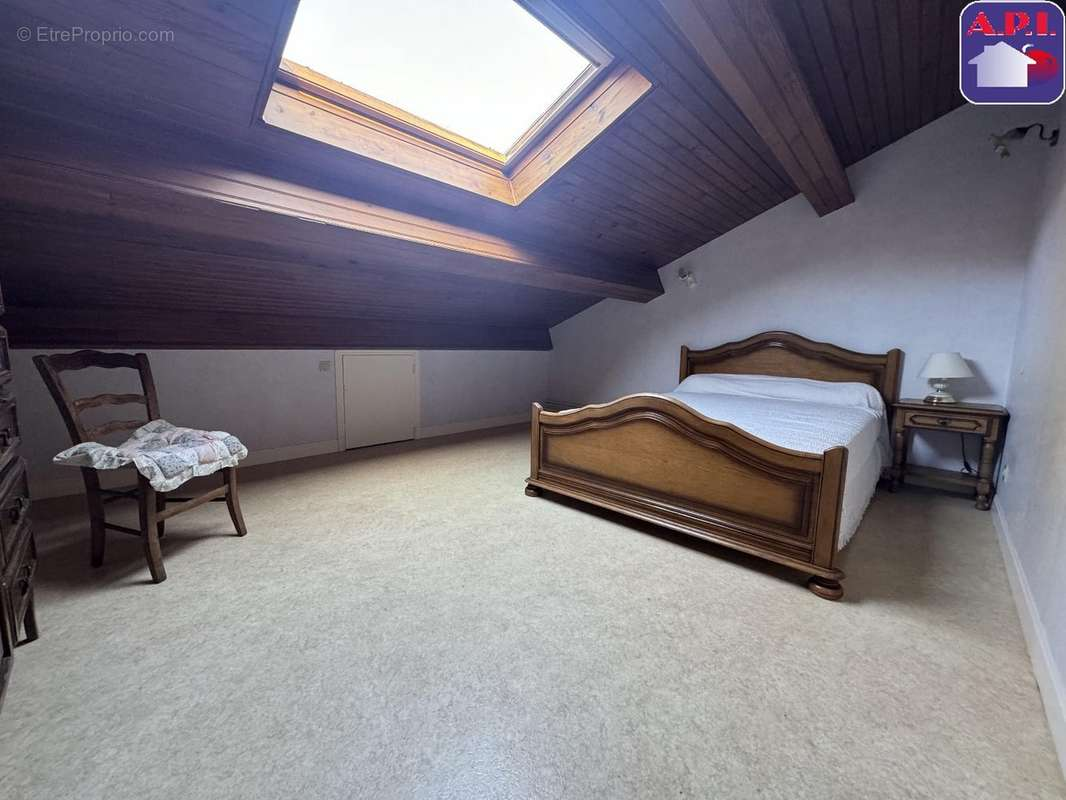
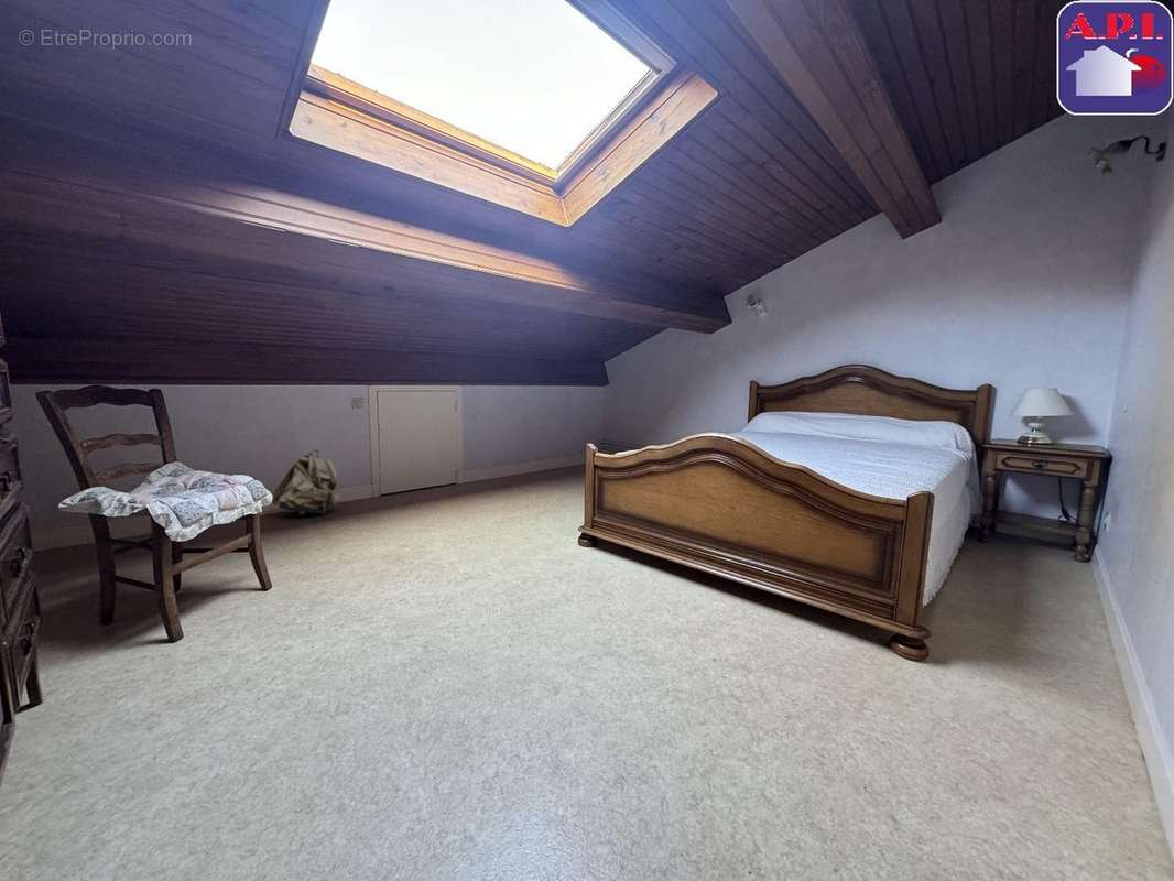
+ backpack [272,449,340,516]
